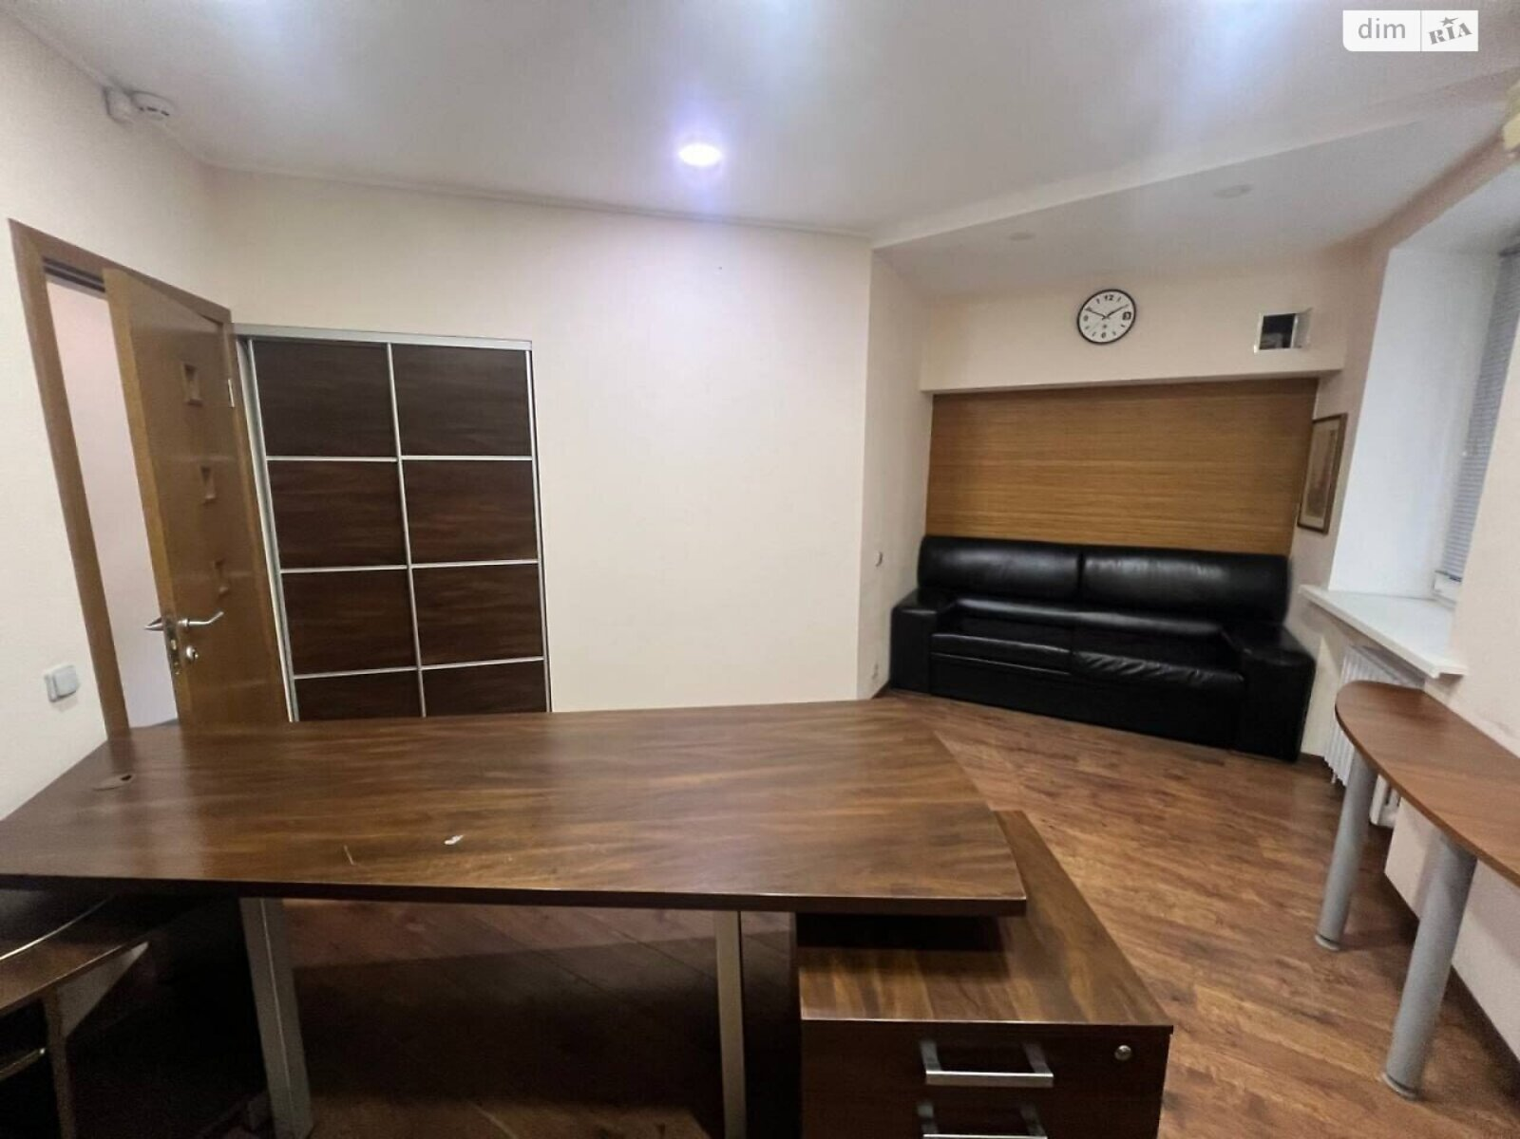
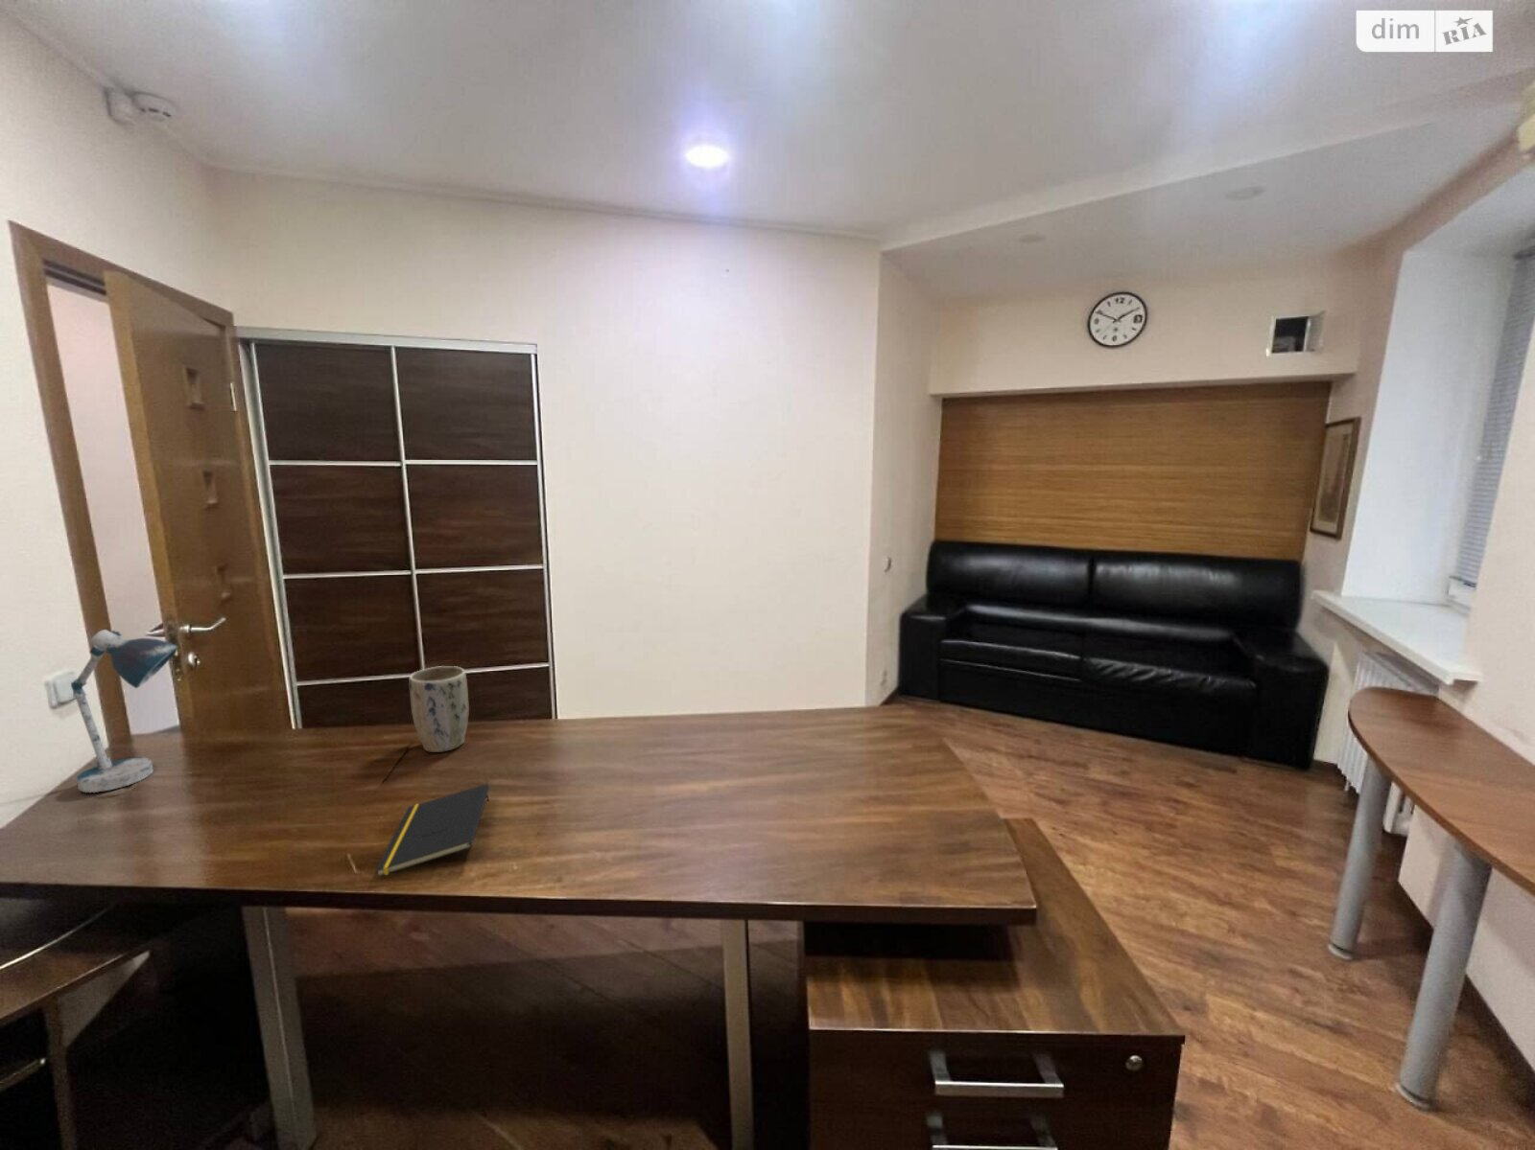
+ desk lamp [70,628,179,794]
+ notepad [375,783,491,878]
+ plant pot [407,666,470,754]
